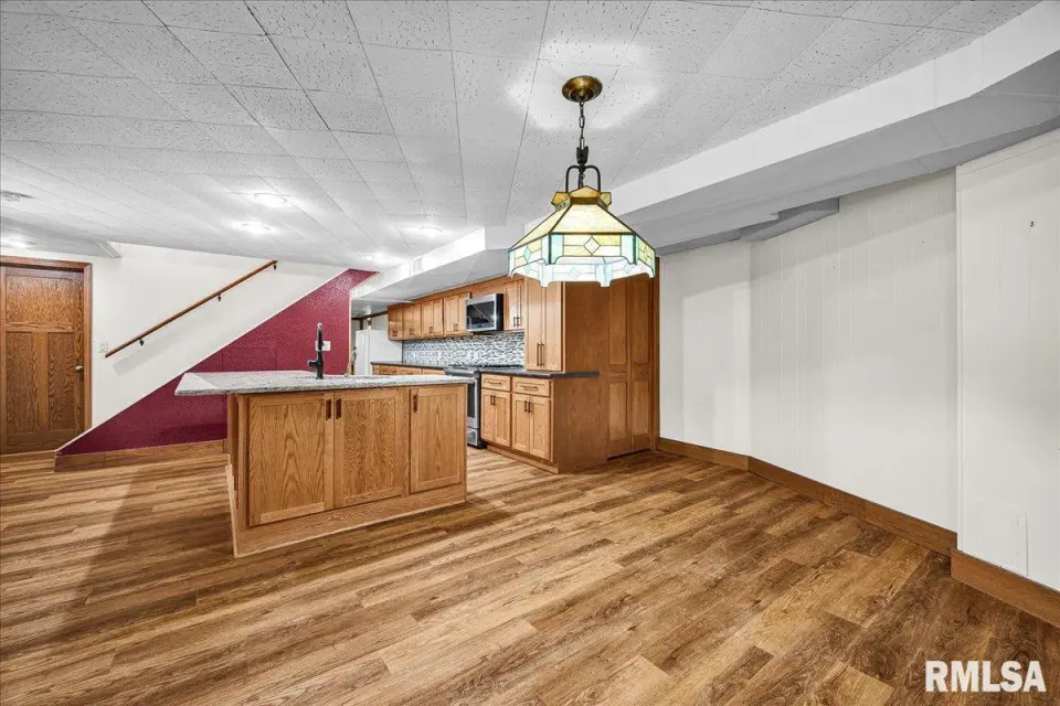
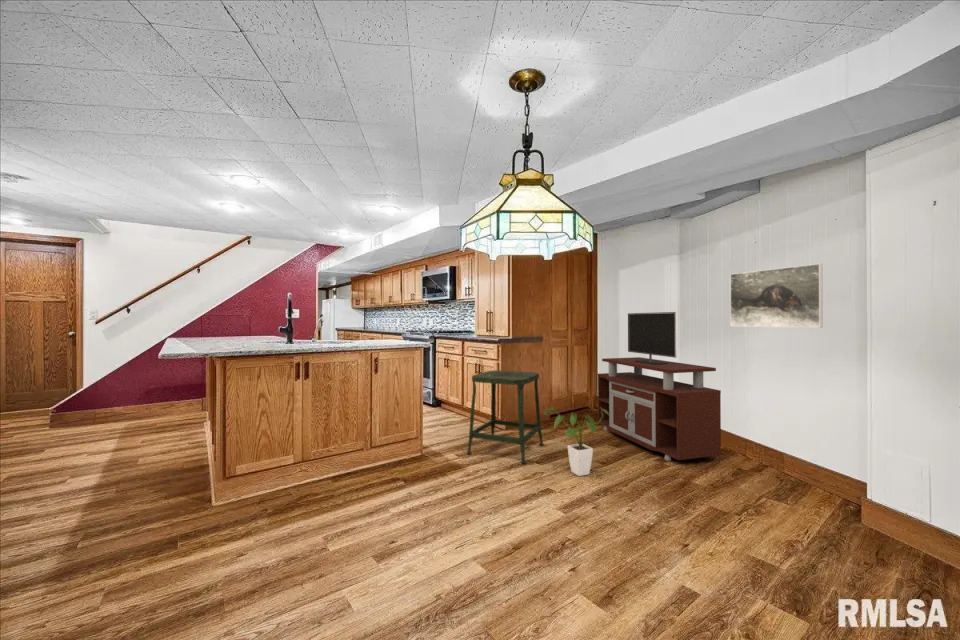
+ stool [466,369,545,465]
+ house plant [544,406,609,477]
+ tv stand [597,311,722,462]
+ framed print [729,263,824,329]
